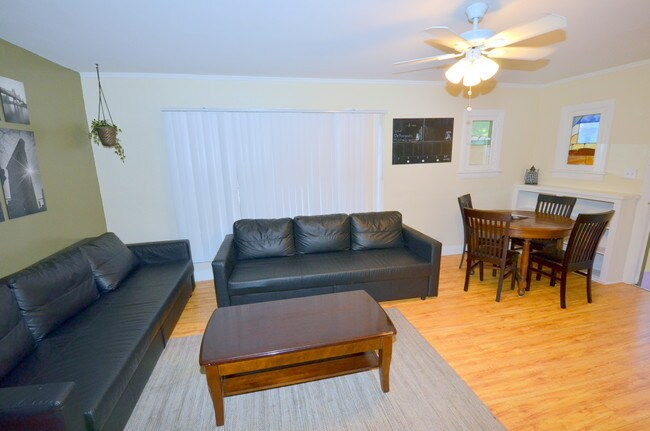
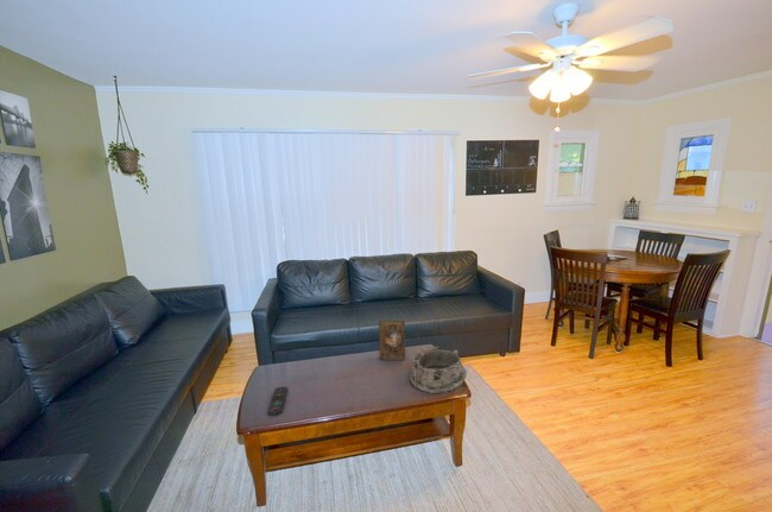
+ remote control [267,386,289,416]
+ book [378,320,406,361]
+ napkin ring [409,346,468,394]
